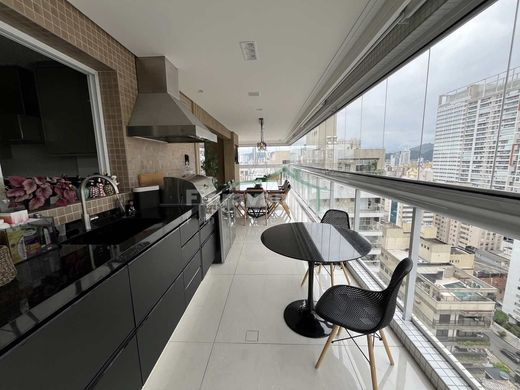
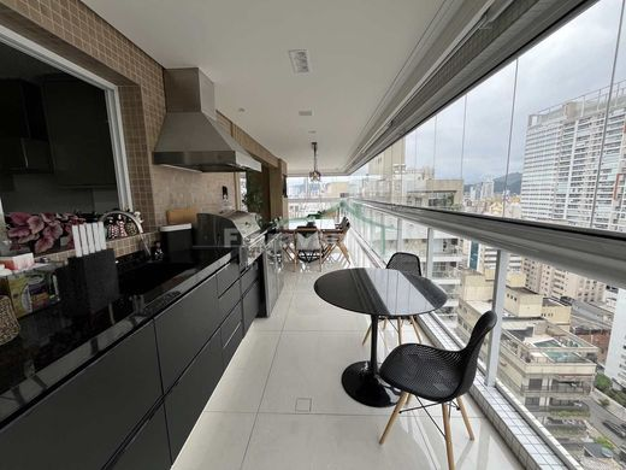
+ knife block [53,221,122,318]
